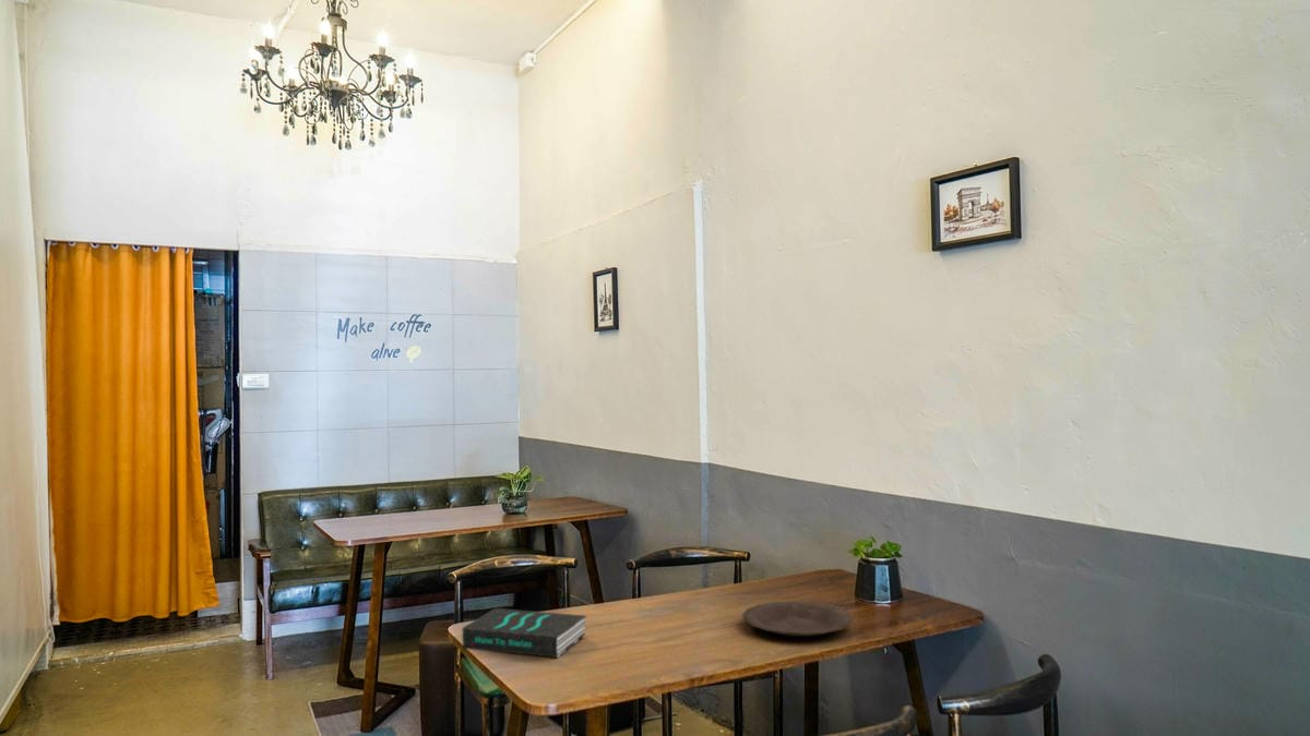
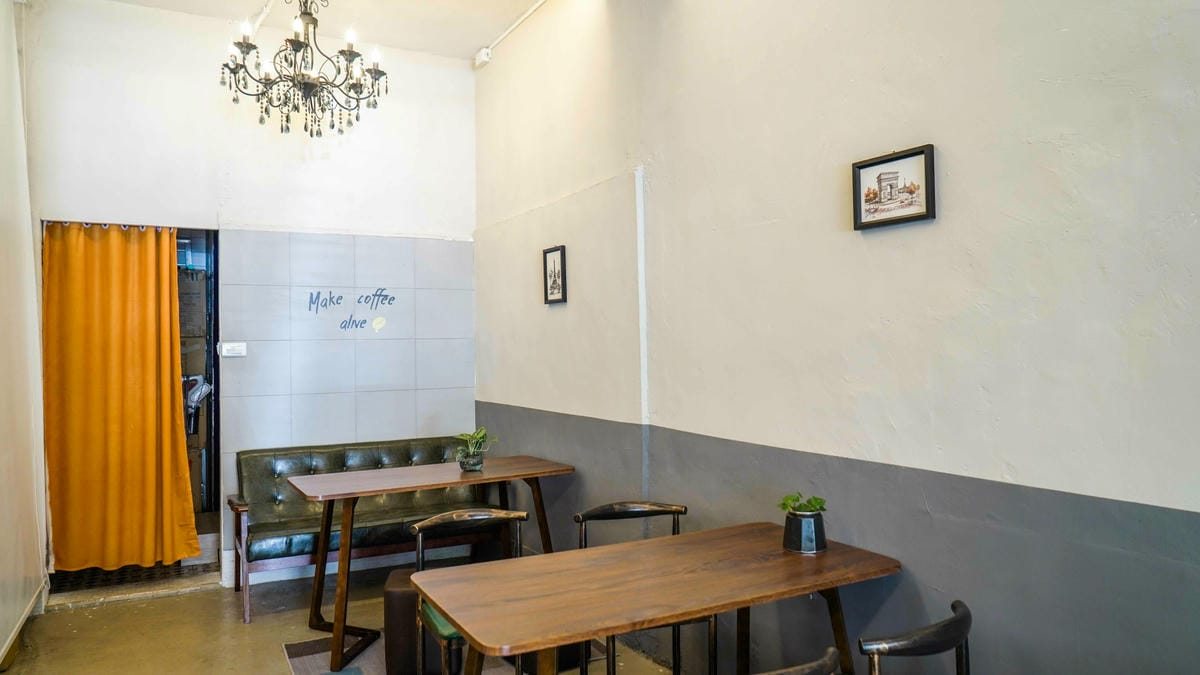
- book [461,607,587,659]
- plate [741,600,855,638]
